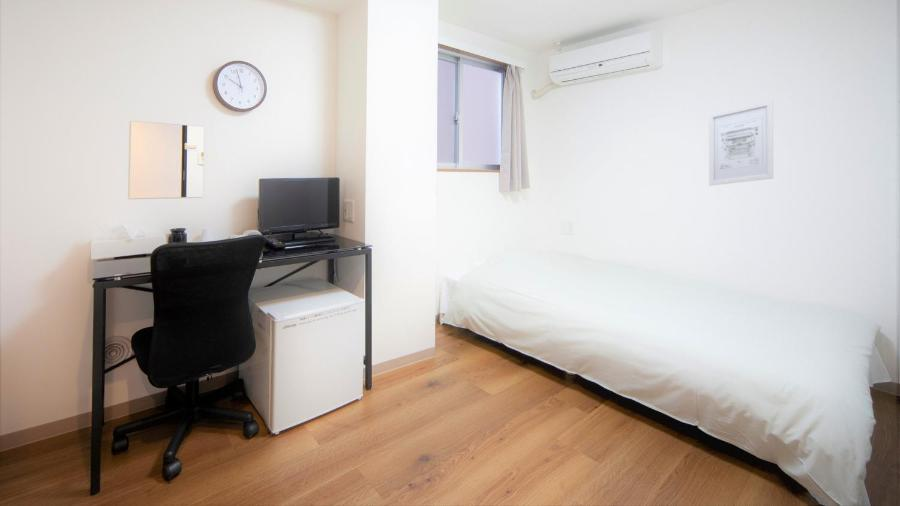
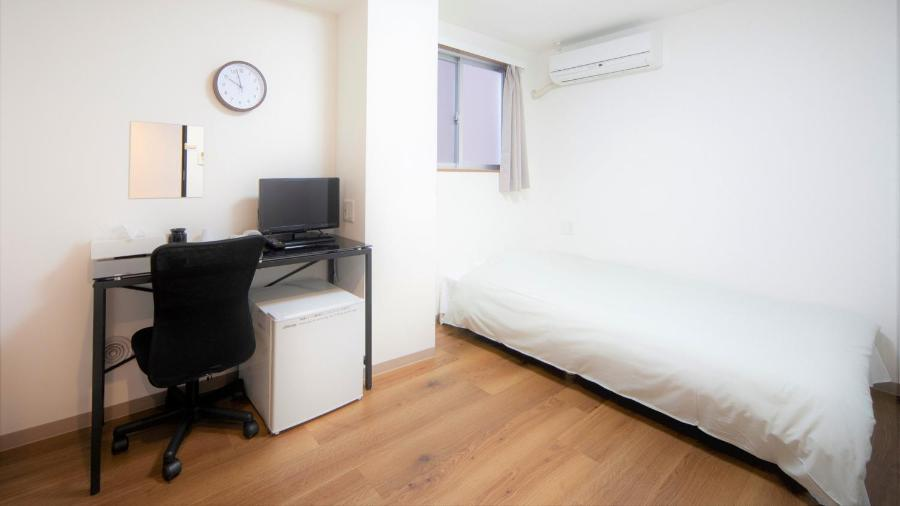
- wall art [708,99,774,187]
